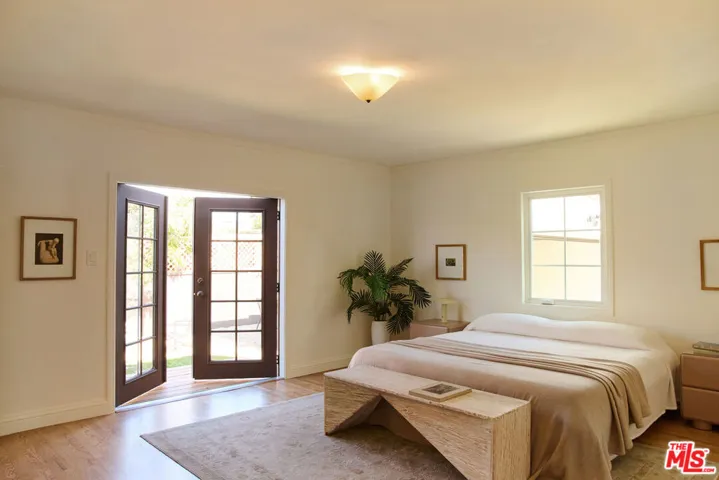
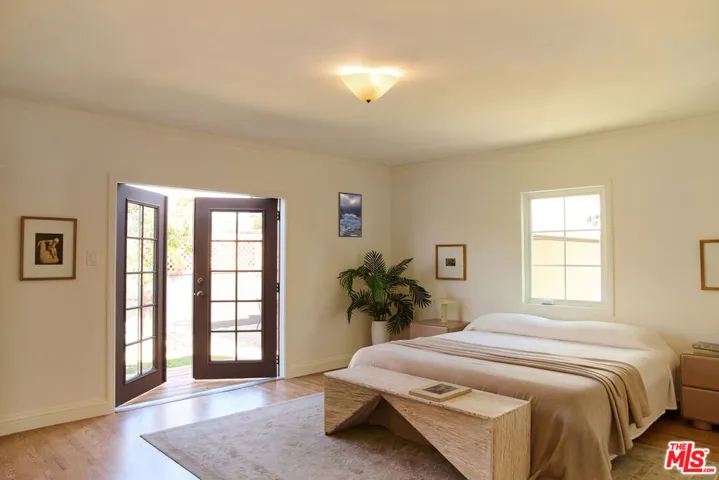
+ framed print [337,191,363,238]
